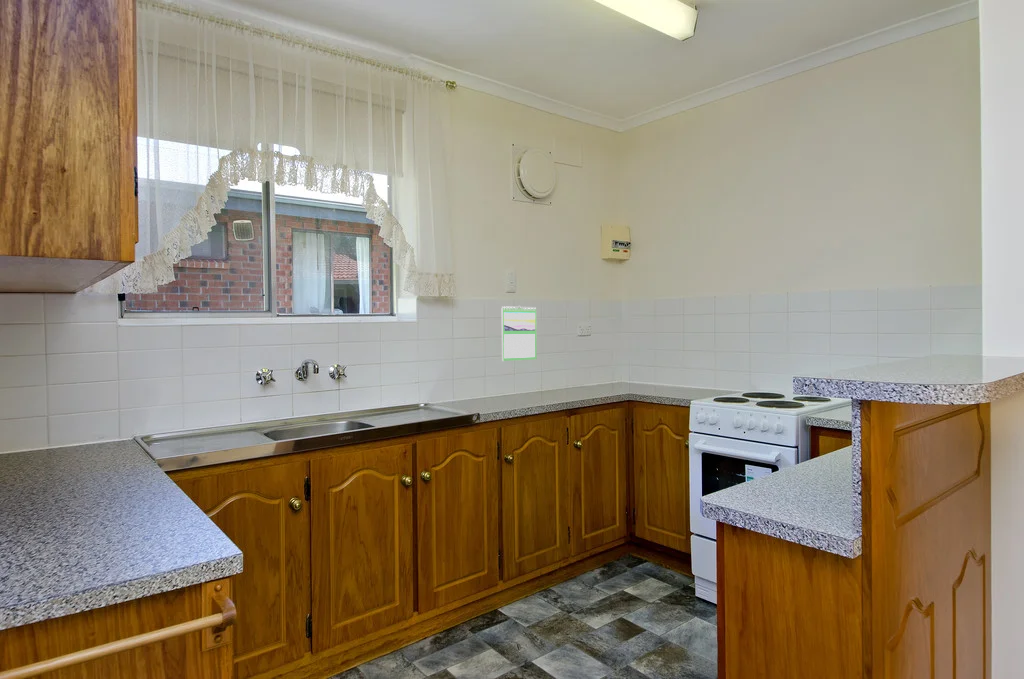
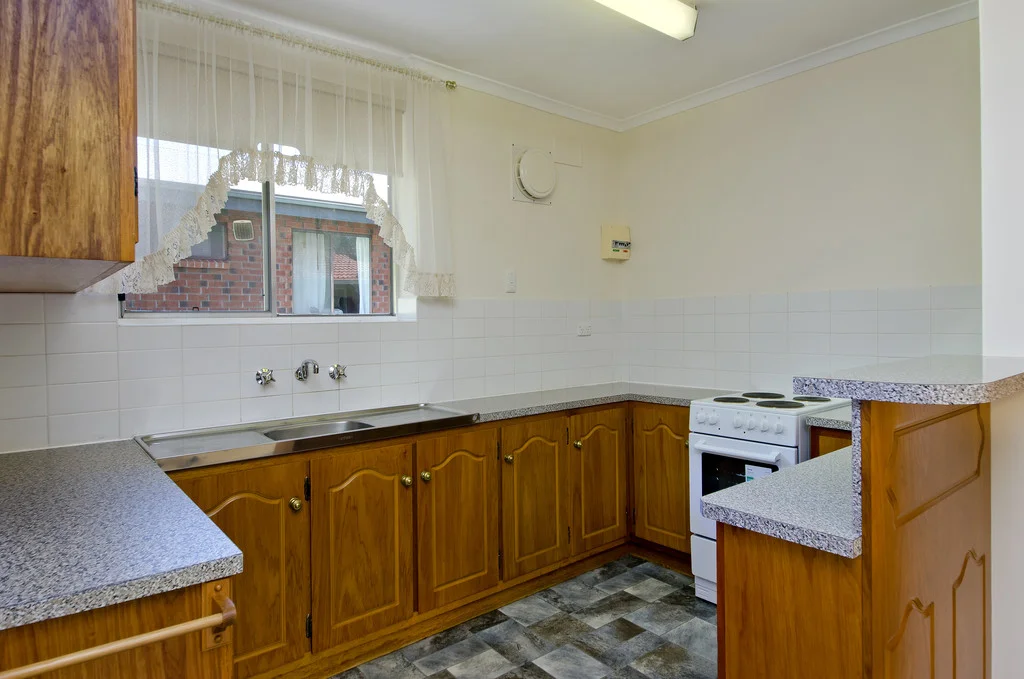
- calendar [501,305,538,362]
